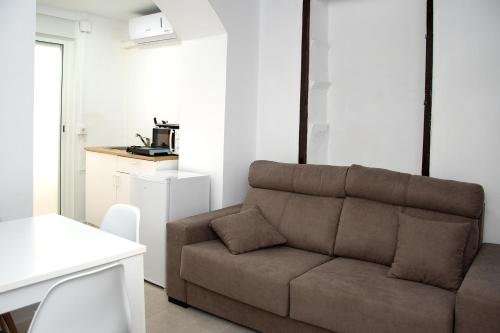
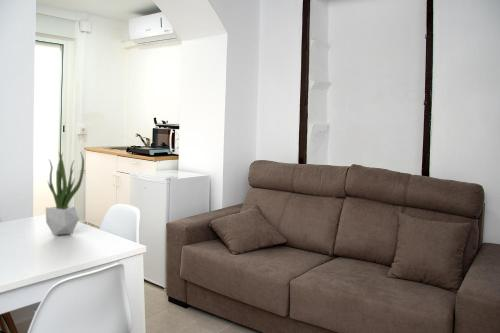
+ potted plant [45,150,85,236]
